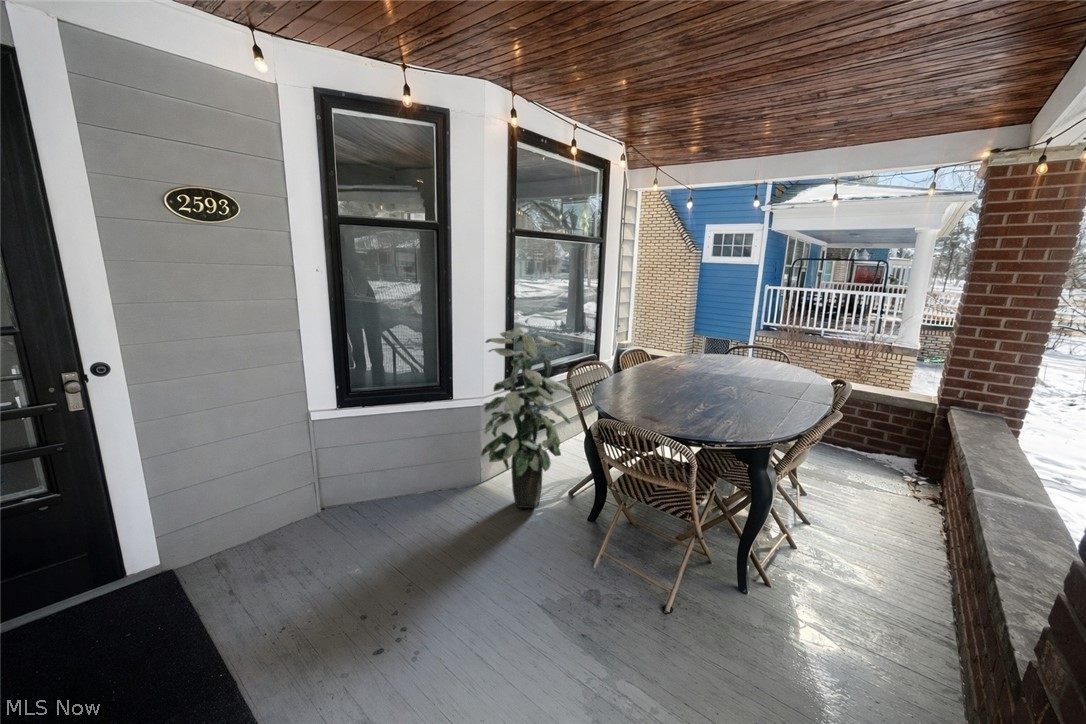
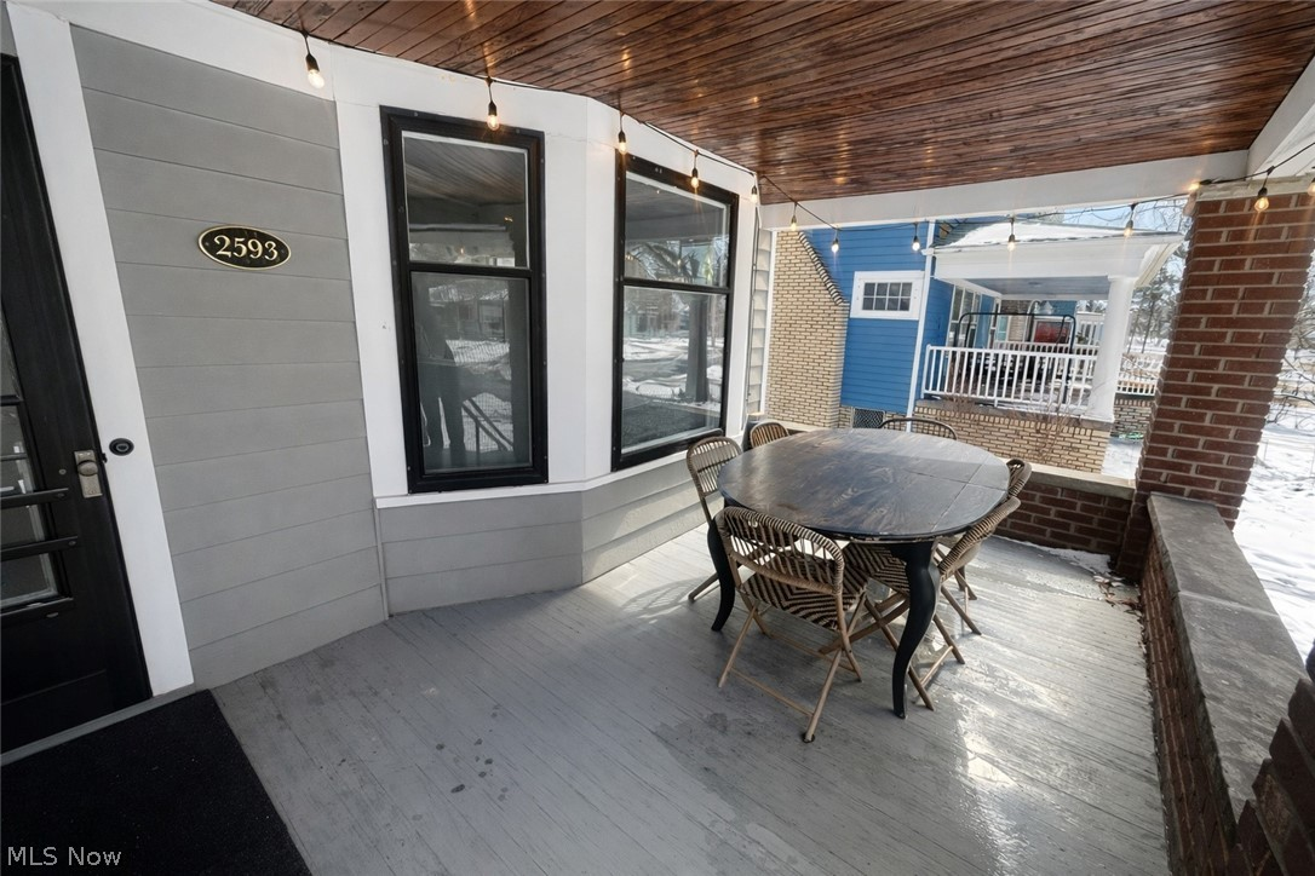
- indoor plant [480,326,572,509]
